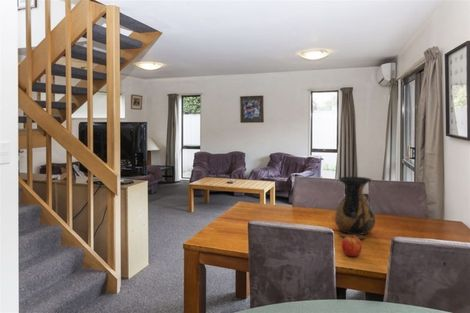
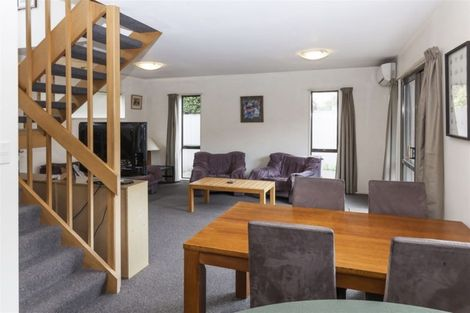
- vase [333,176,376,240]
- apple [340,235,363,257]
